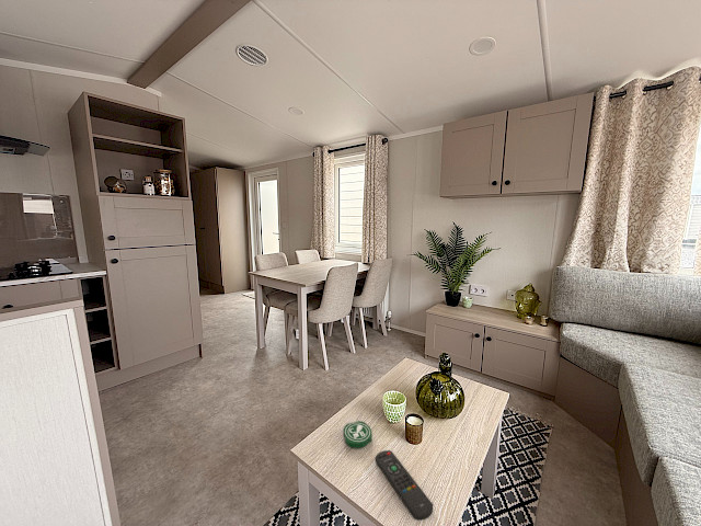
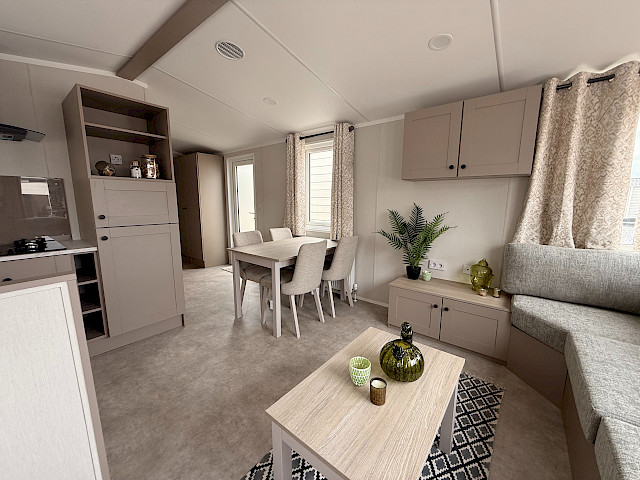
- remote control [375,449,434,522]
- coaster [343,420,374,449]
